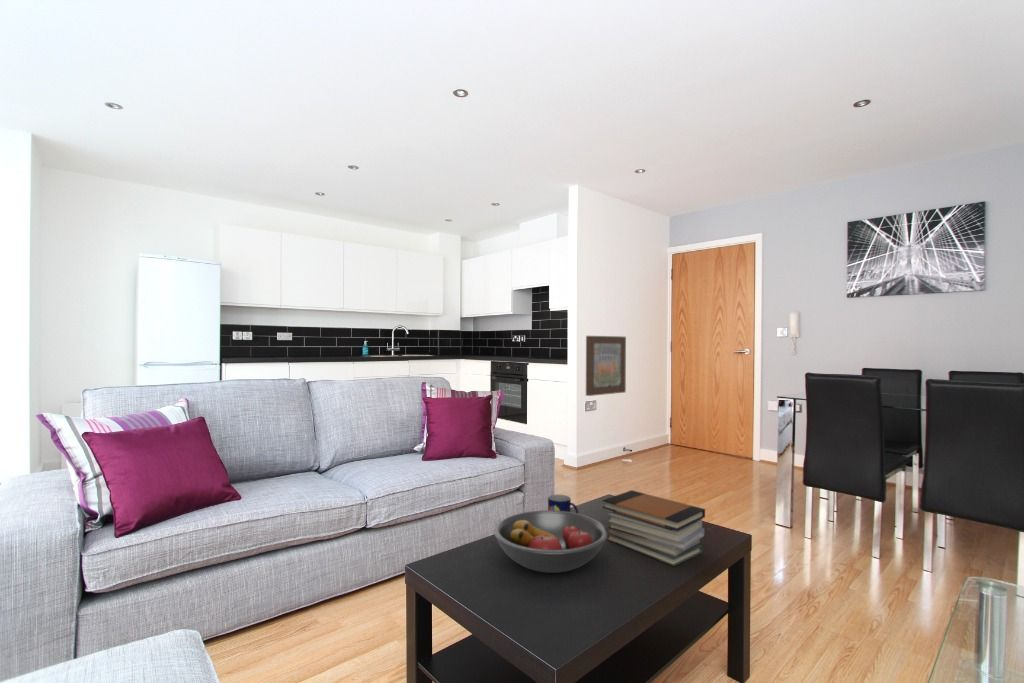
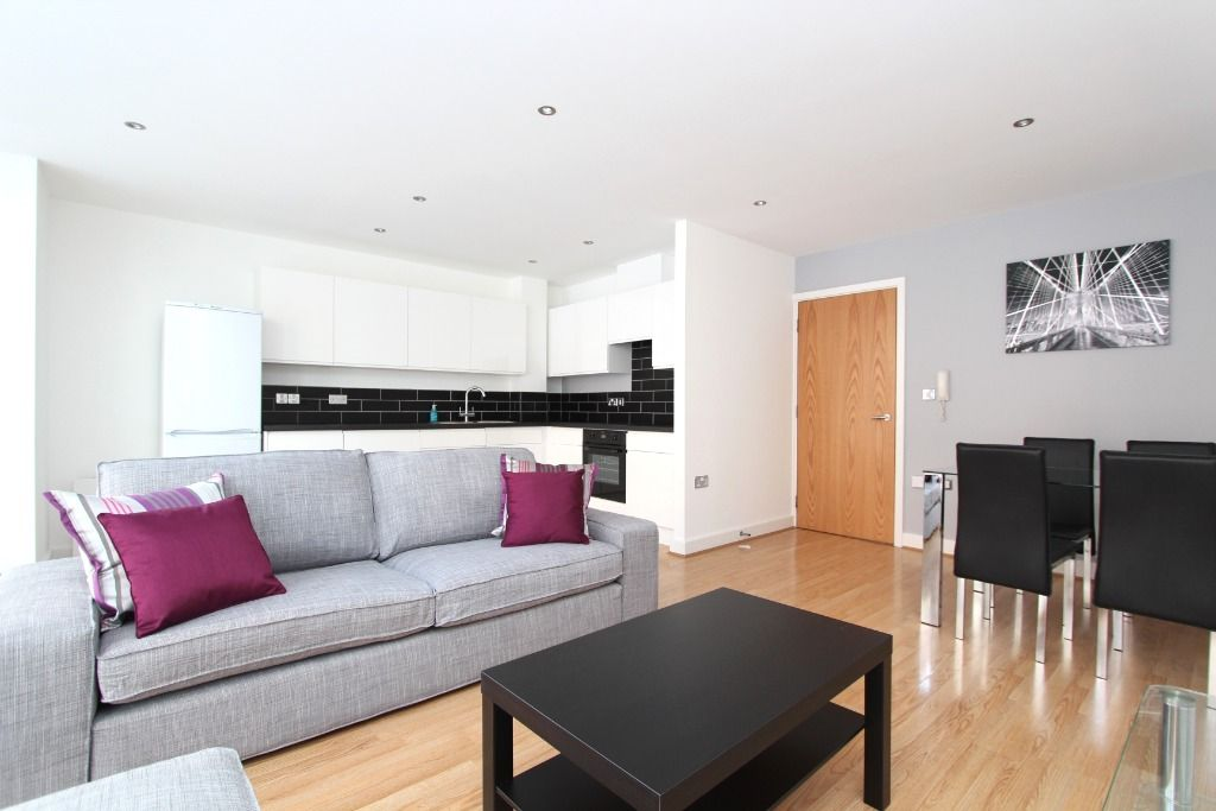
- mug [547,494,579,514]
- book stack [602,489,706,567]
- wall art [585,335,627,397]
- fruit bowl [493,509,609,574]
